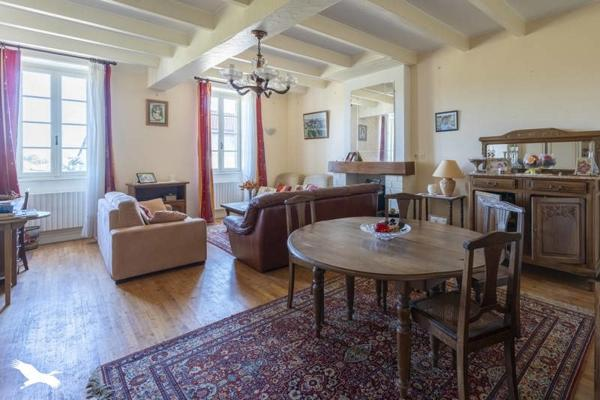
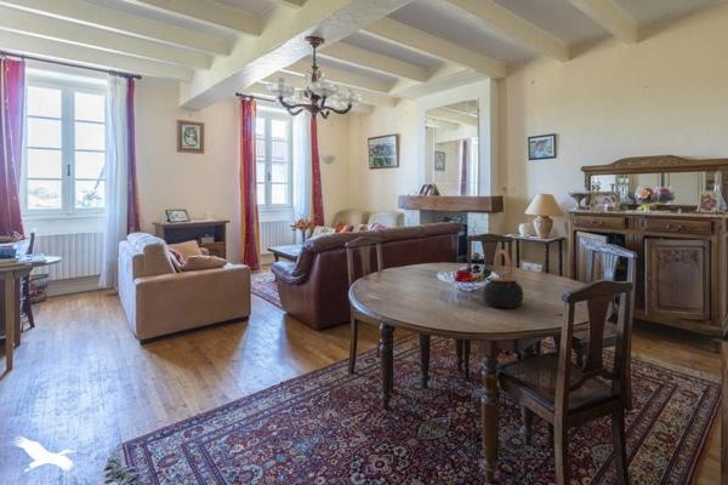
+ teapot [482,249,524,309]
